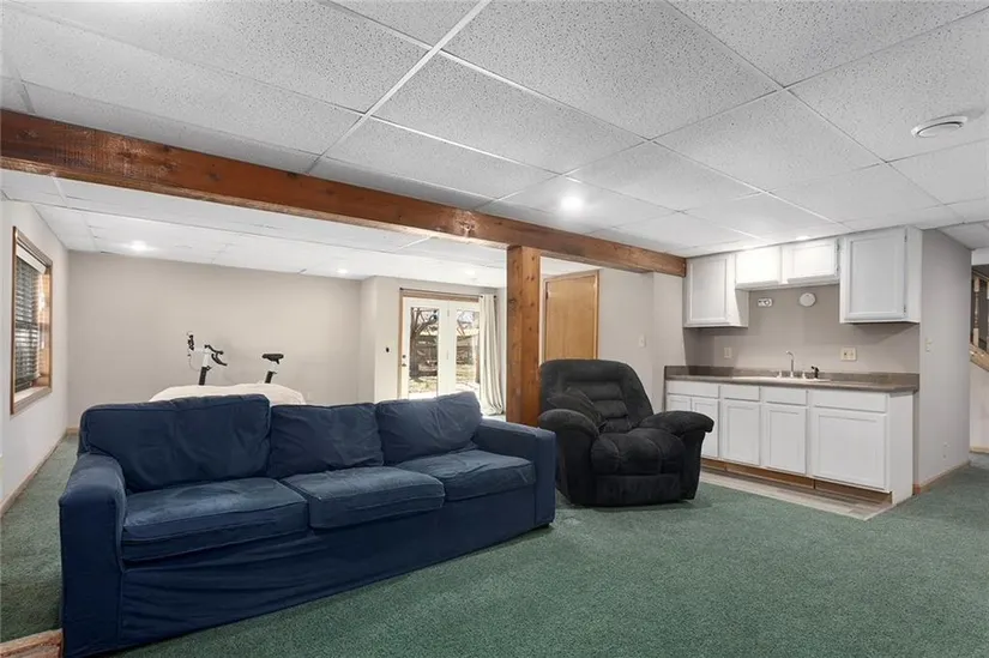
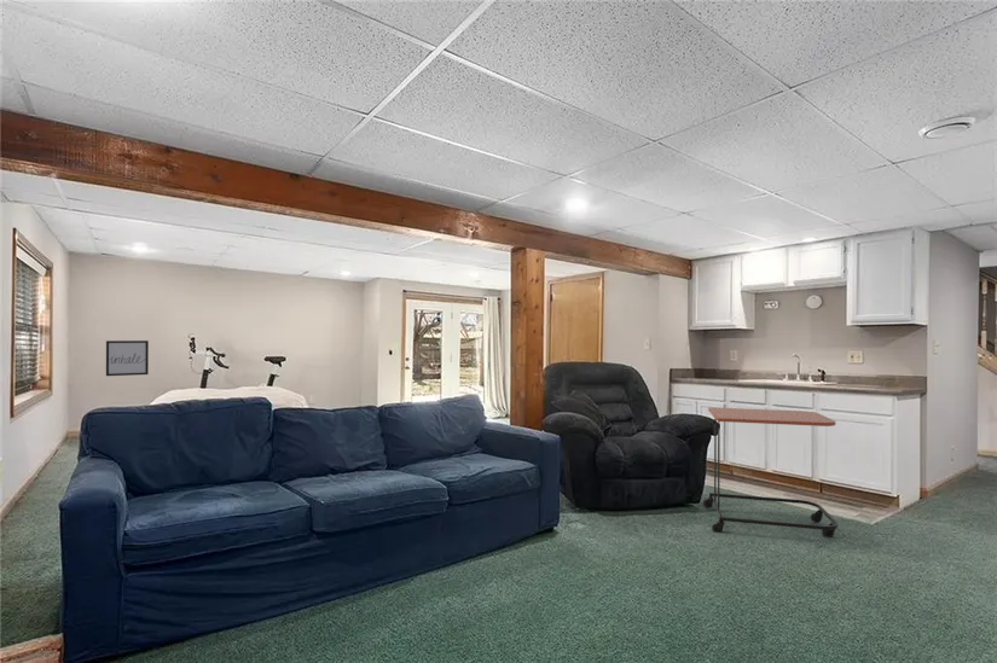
+ wall art [105,339,150,377]
+ side table [702,406,840,539]
